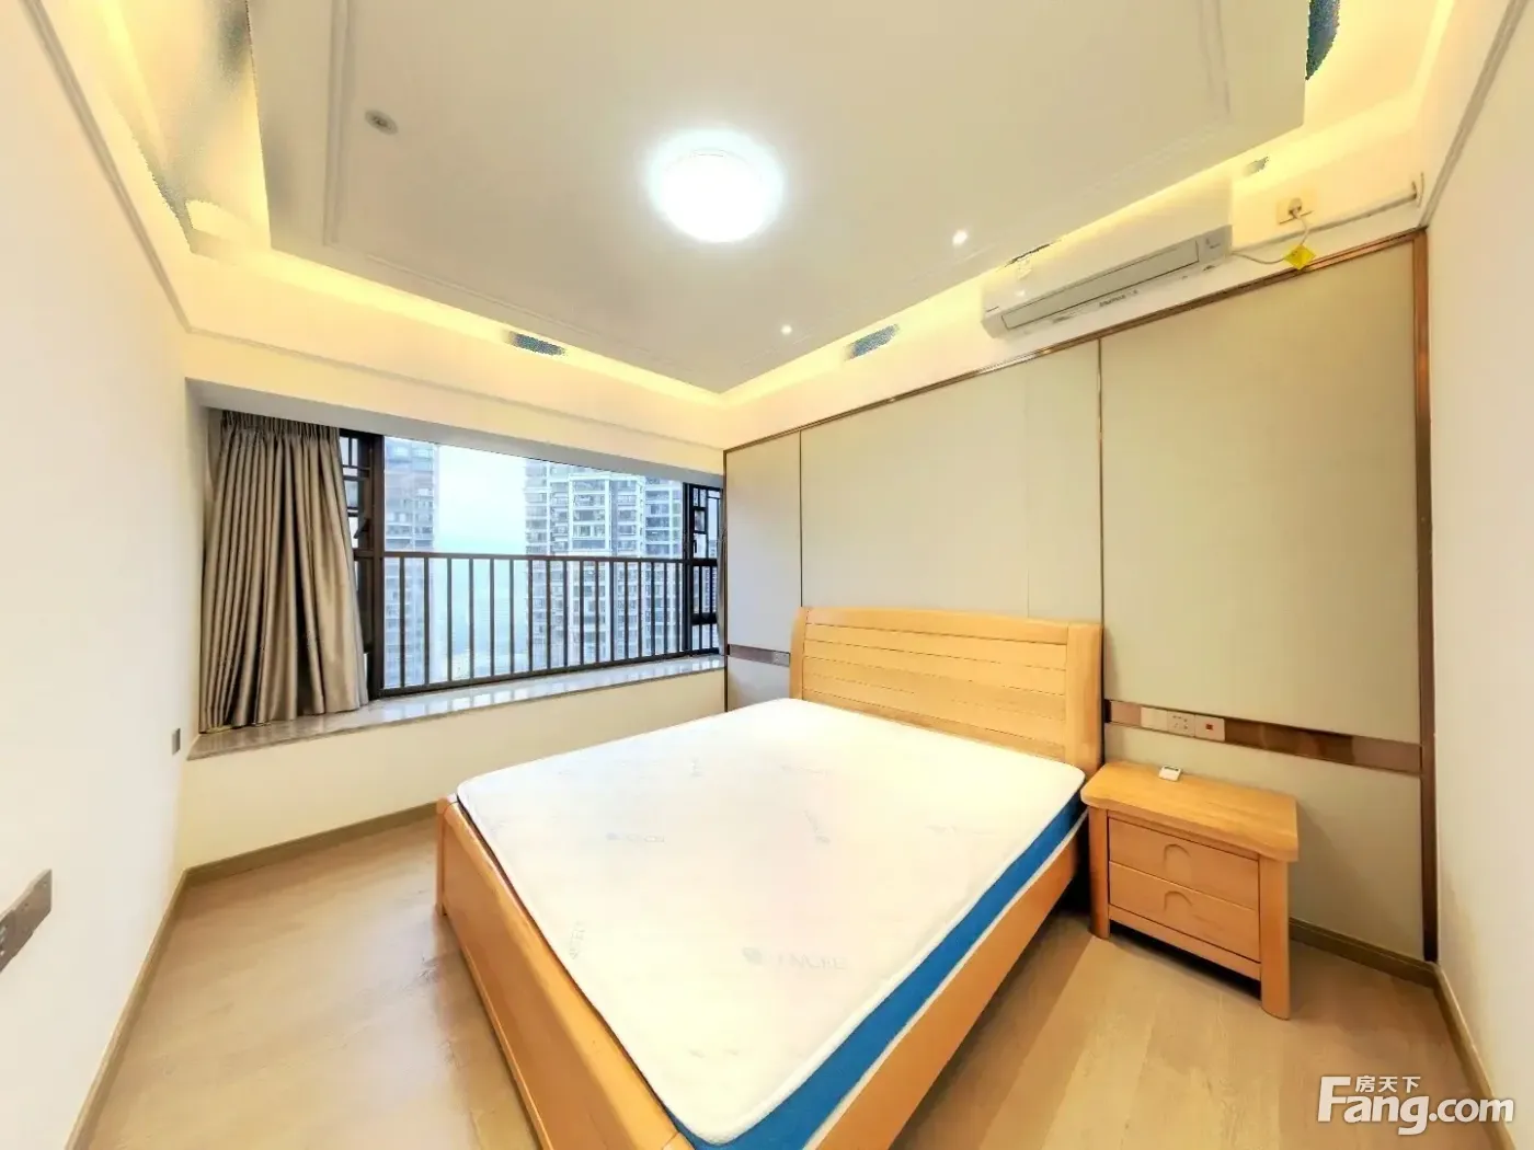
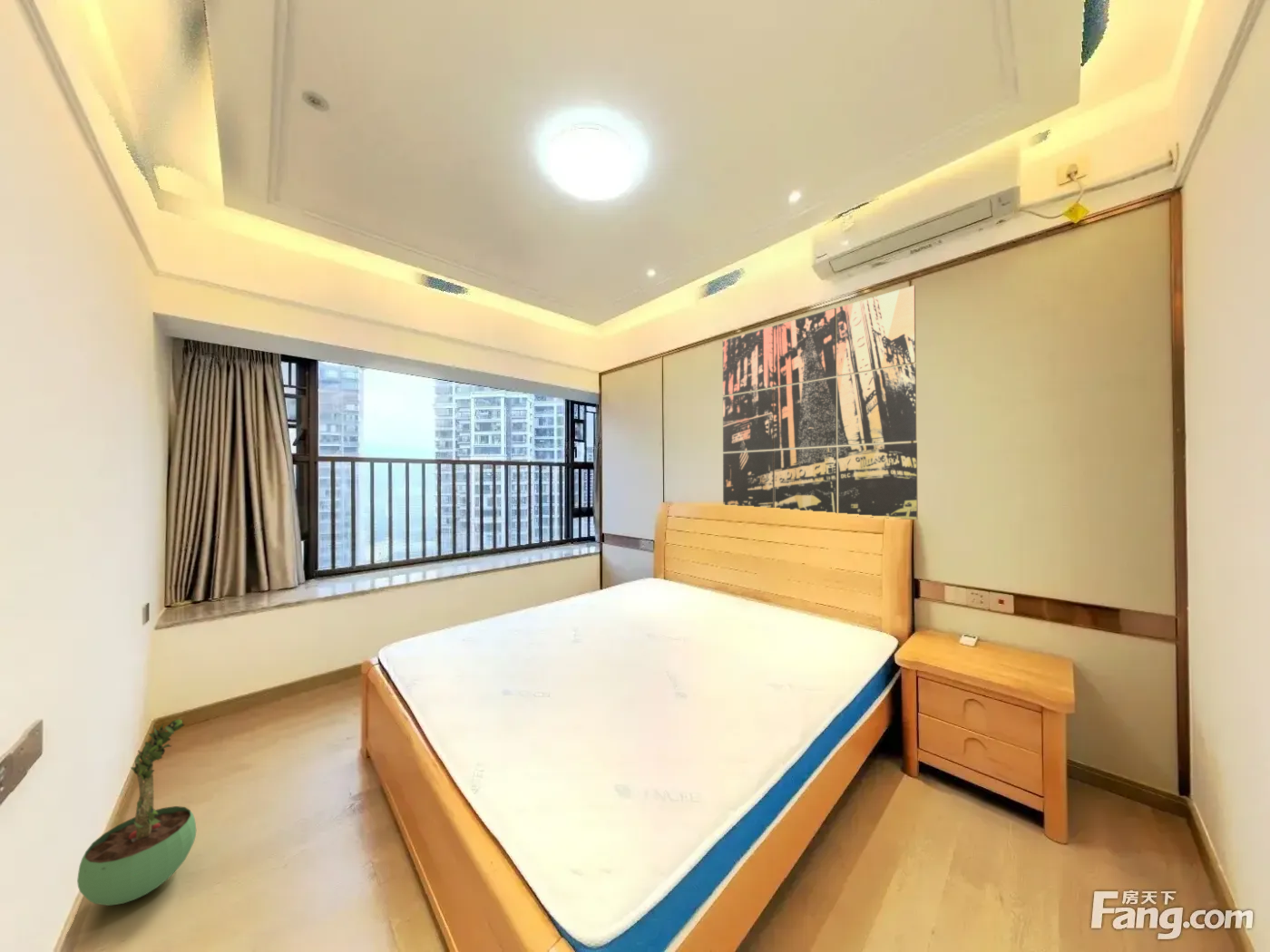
+ potted plant [76,718,197,907]
+ wall art [722,285,919,520]
